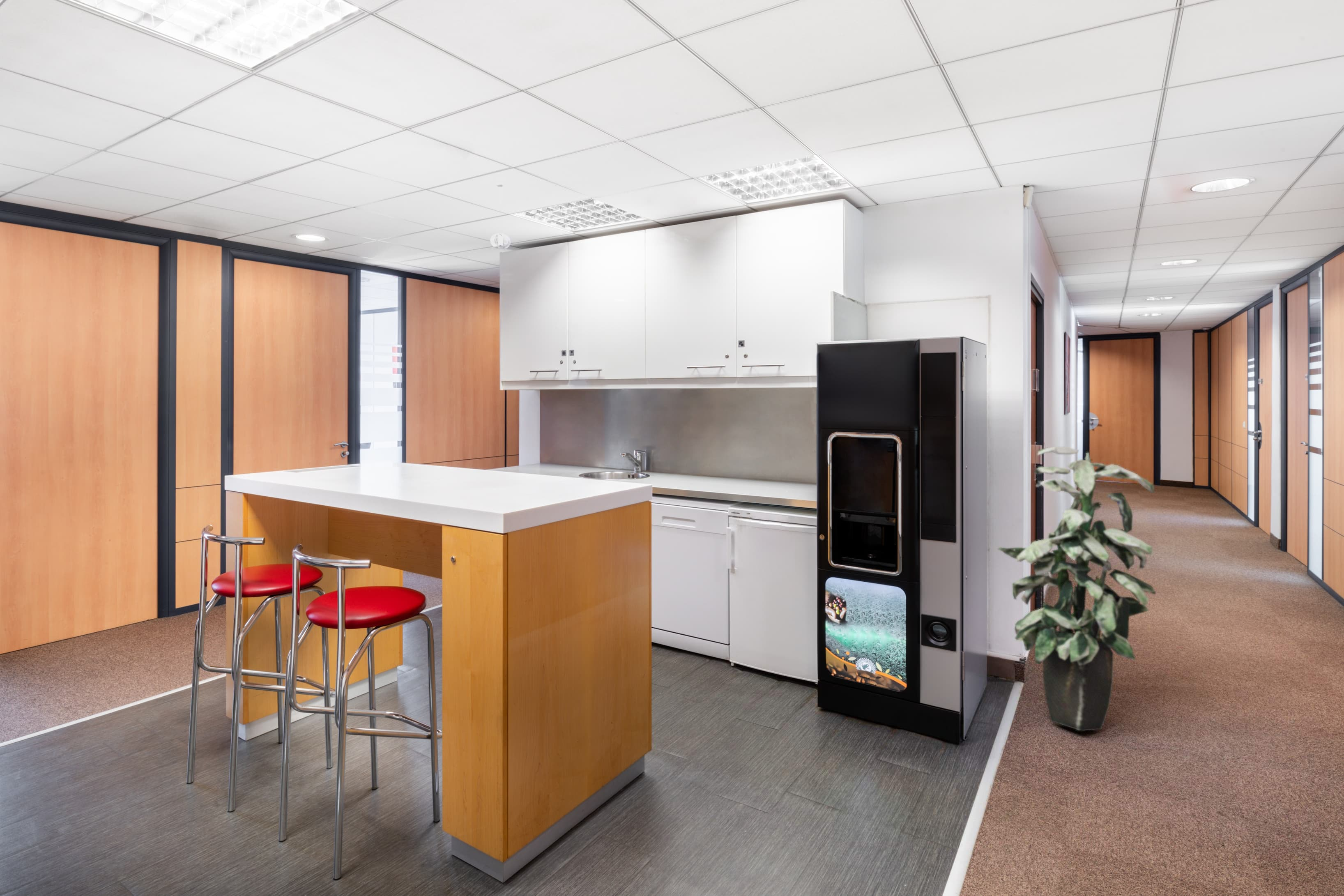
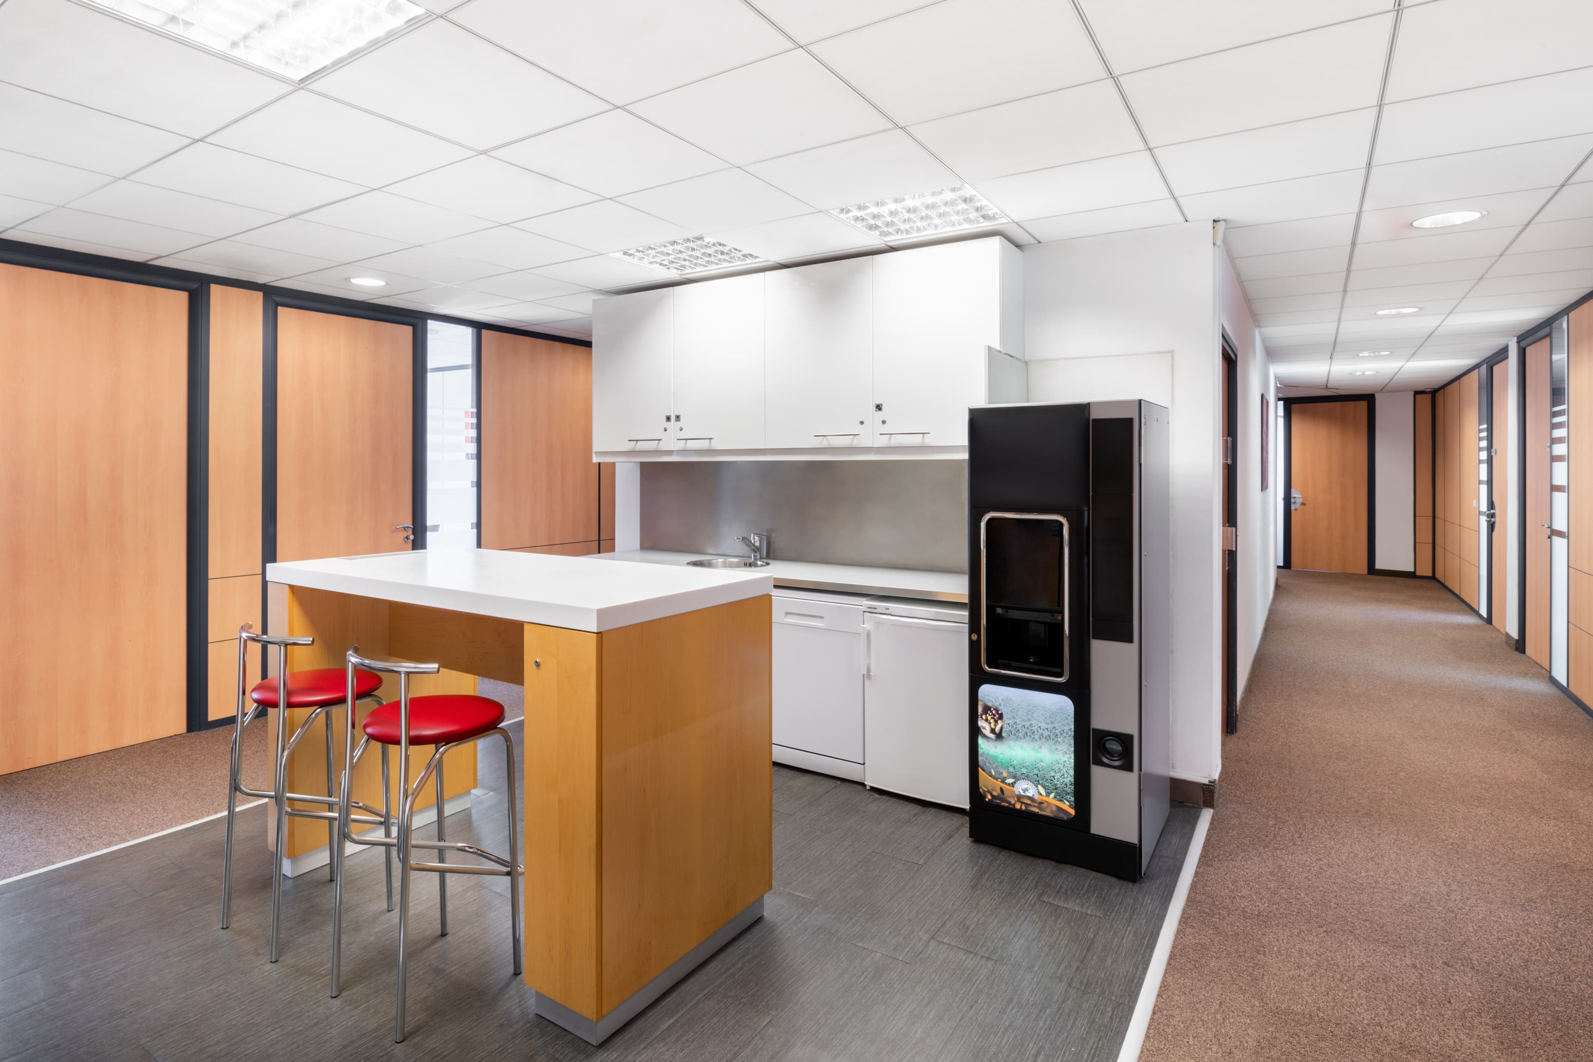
- indoor plant [997,446,1157,731]
- pendant light [490,182,511,249]
